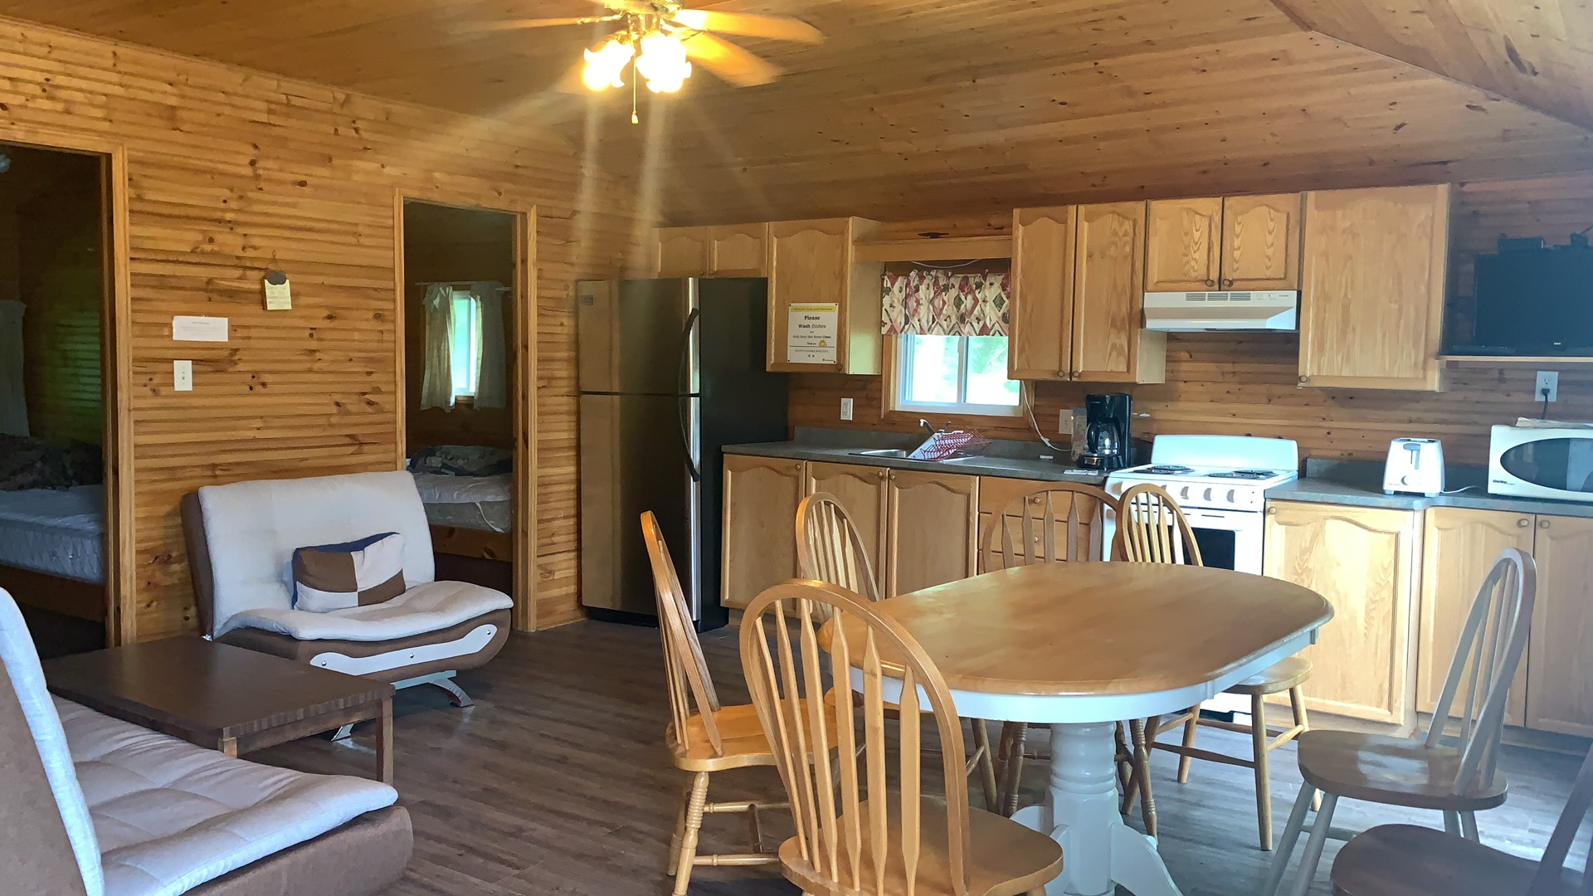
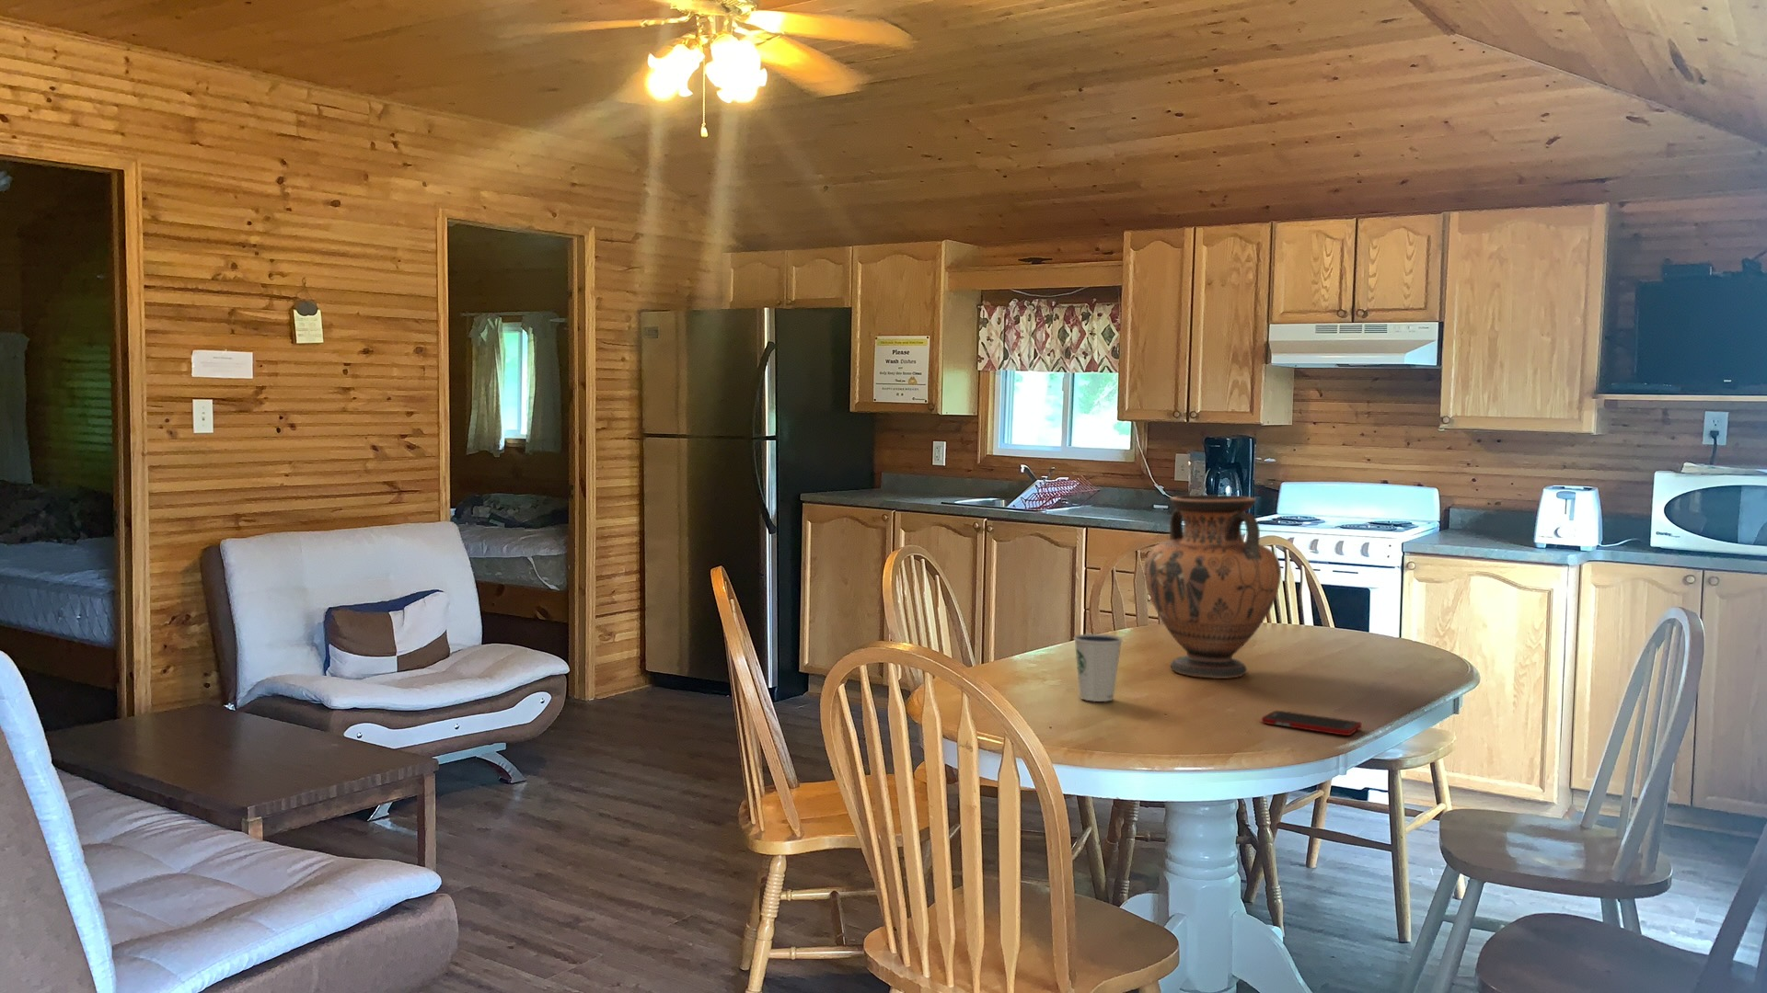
+ vase [1144,493,1282,679]
+ dixie cup [1073,633,1124,702]
+ cell phone [1261,709,1363,736]
